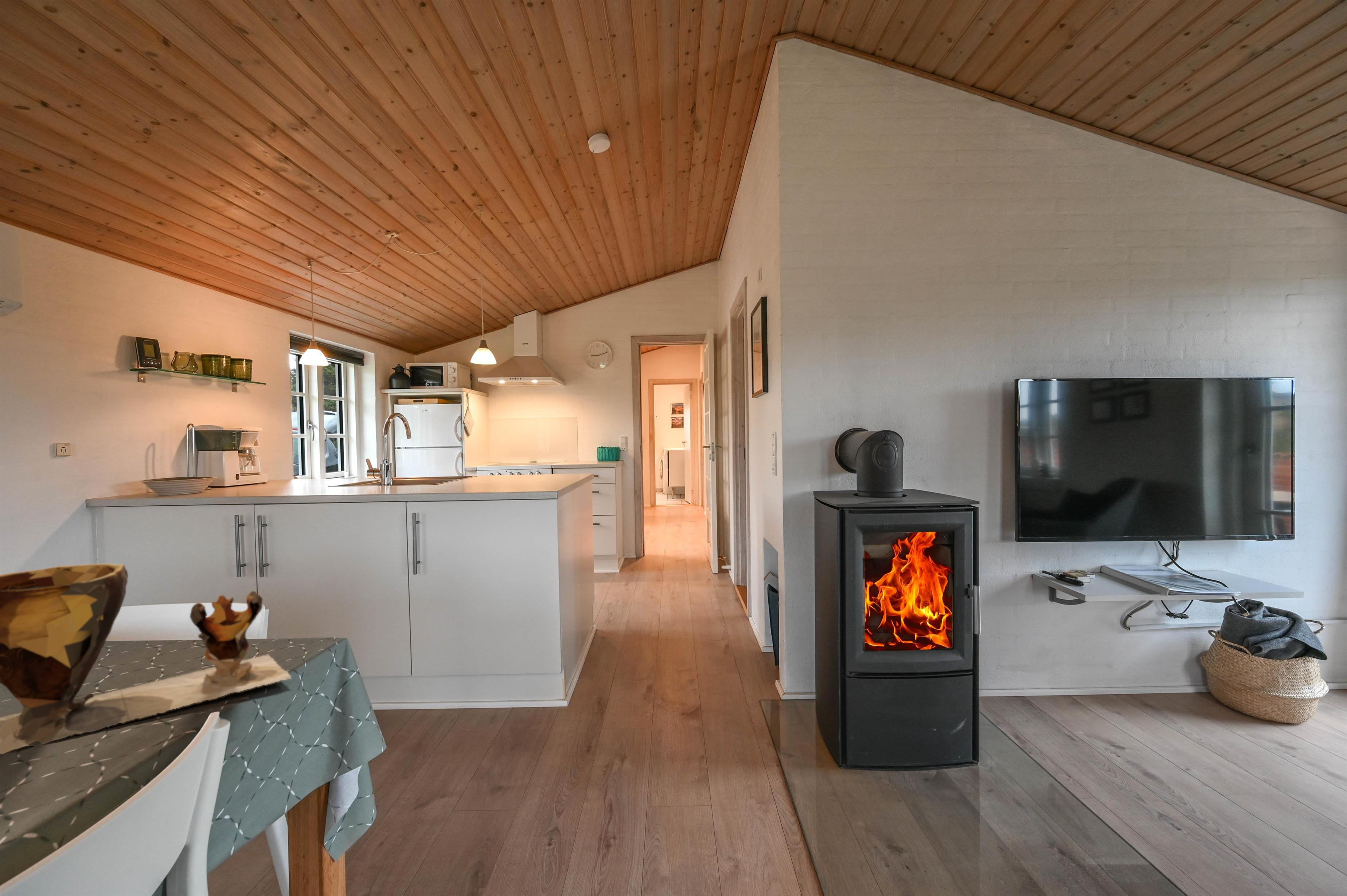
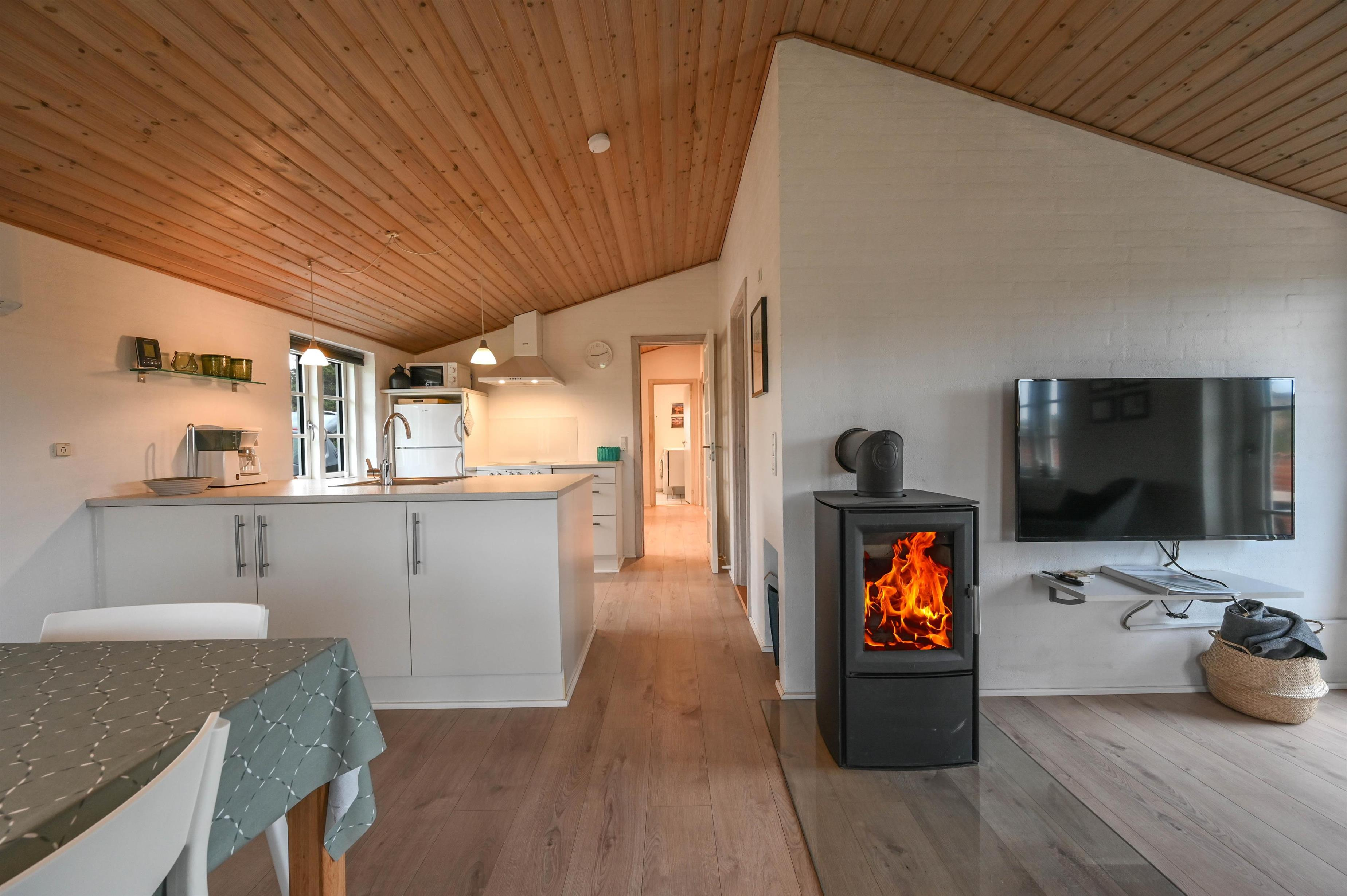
- clay pot [0,563,292,754]
